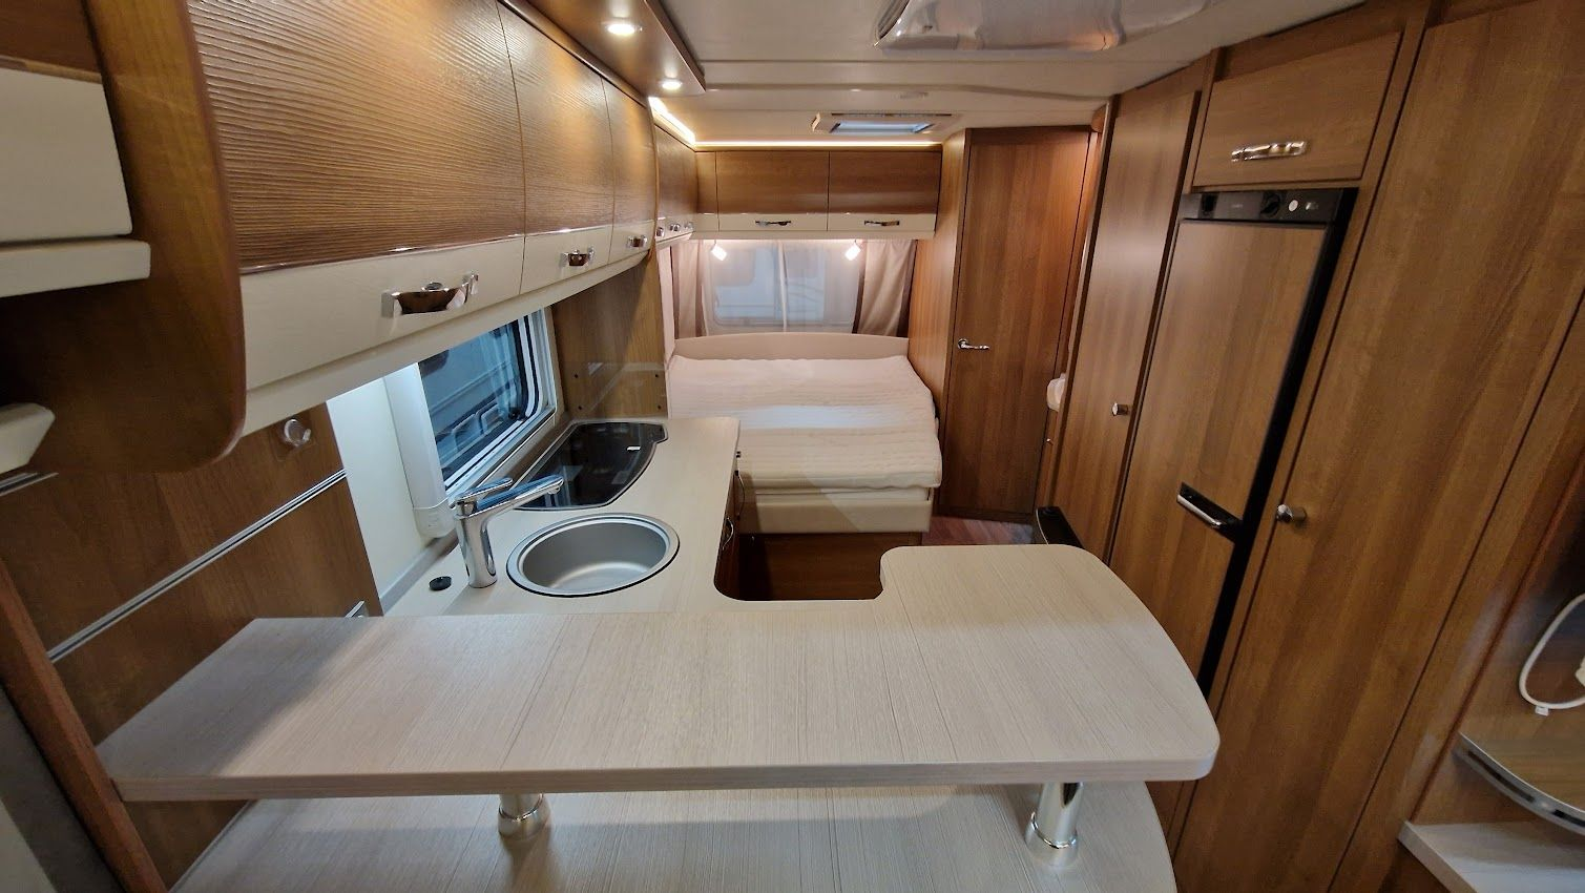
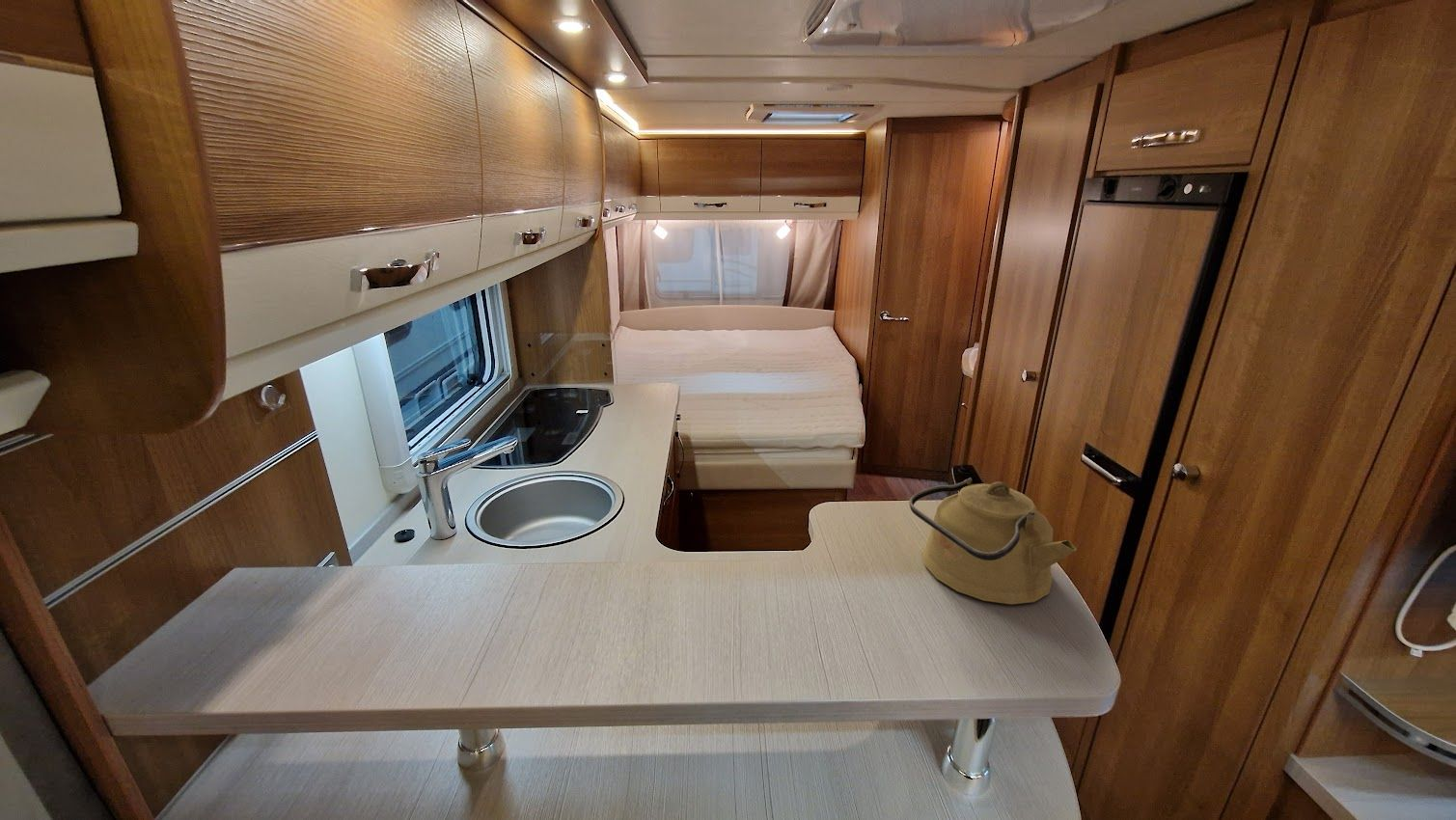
+ kettle [908,477,1078,605]
